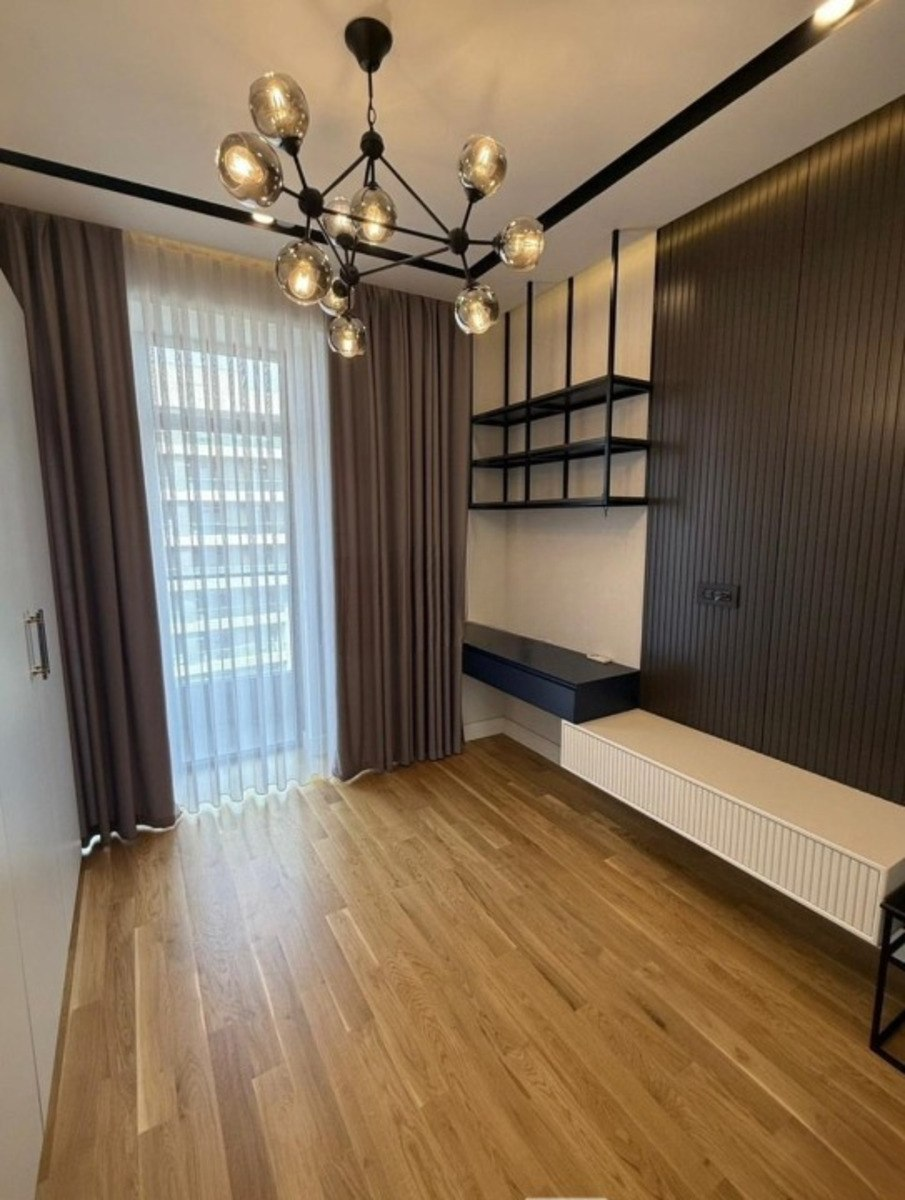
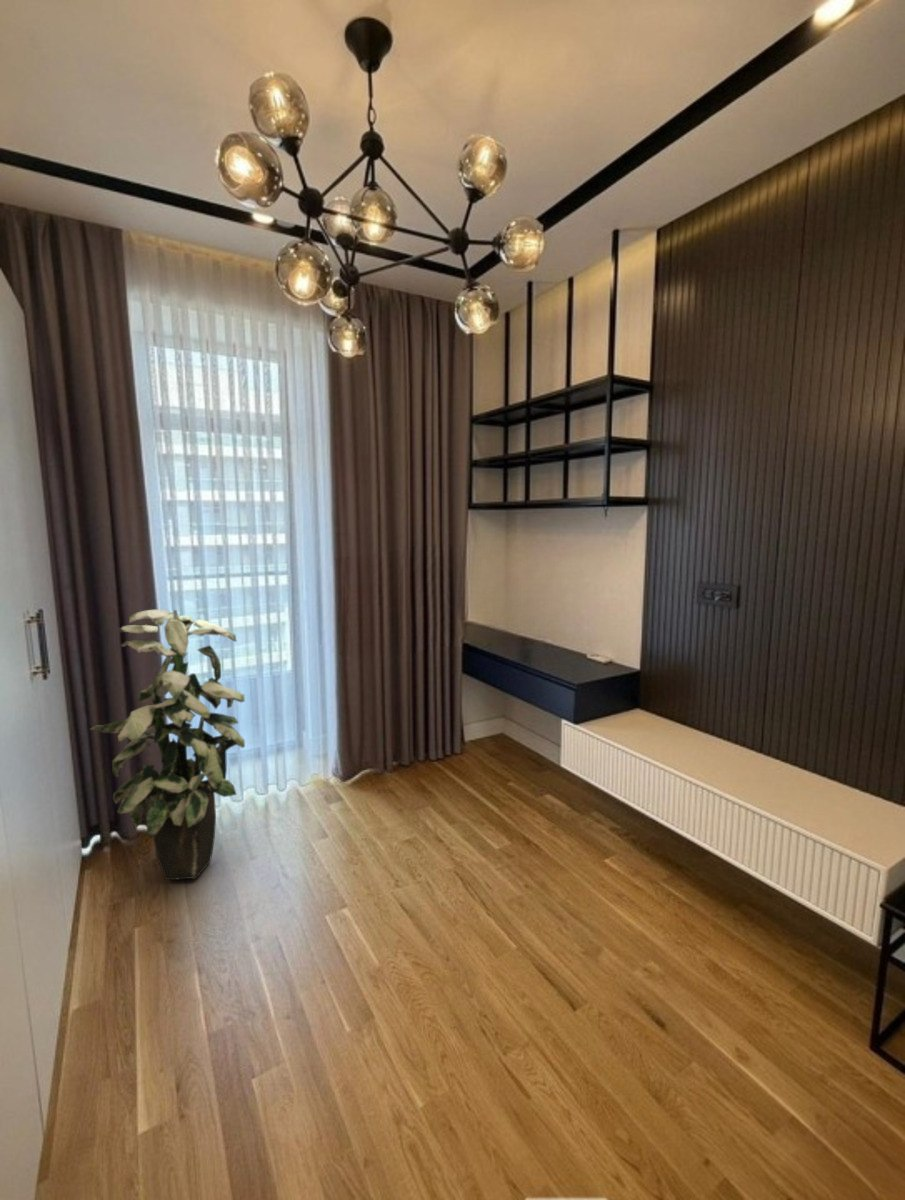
+ indoor plant [89,609,246,881]
